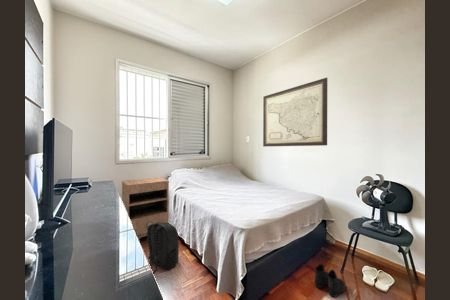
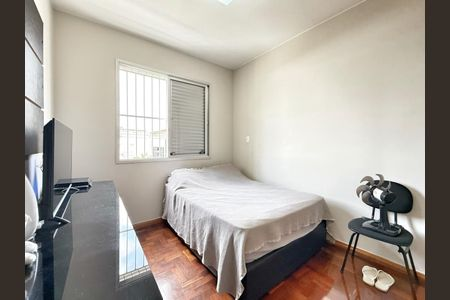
- nightstand [121,176,170,240]
- wall art [262,77,328,147]
- backpack [146,222,180,275]
- boots [314,263,347,298]
